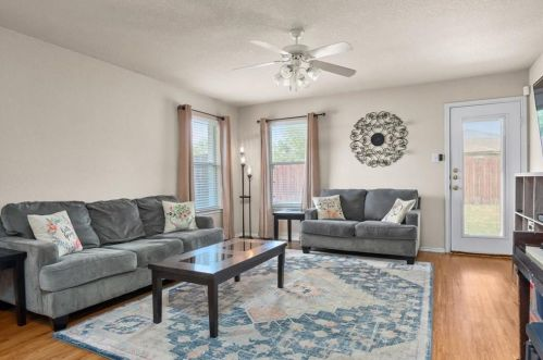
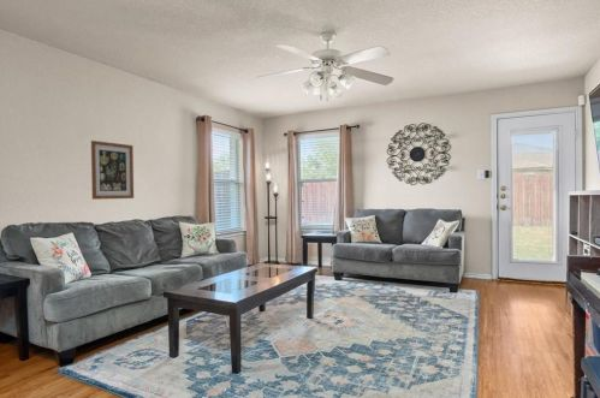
+ wall art [90,139,135,201]
